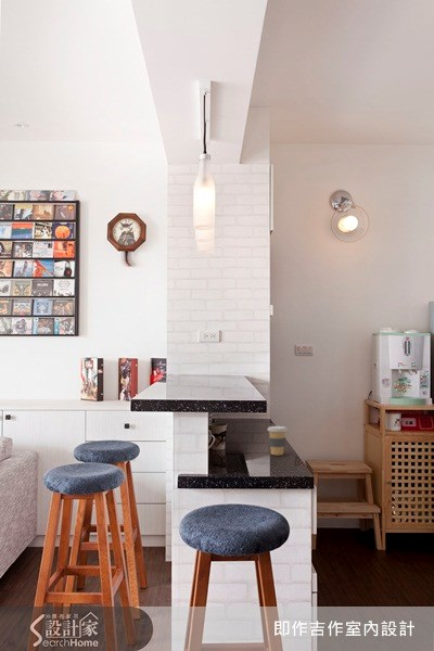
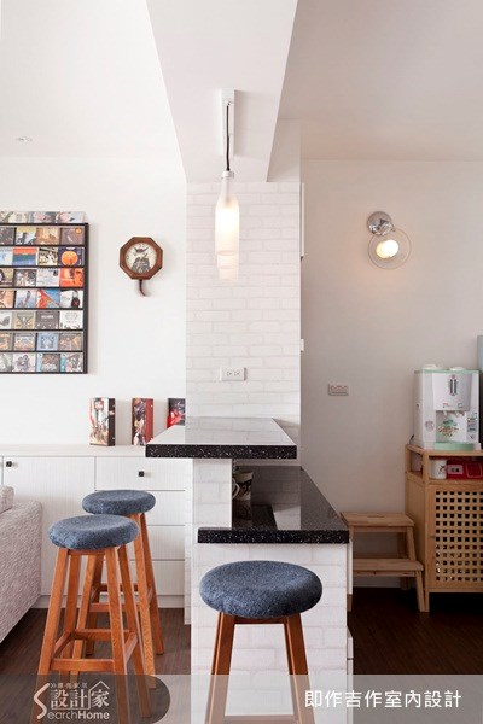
- coffee cup [266,425,289,456]
